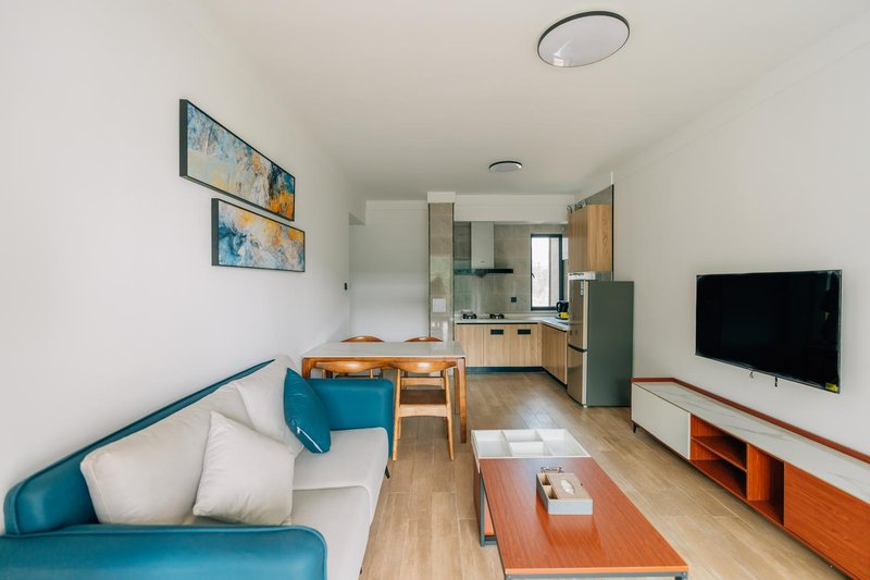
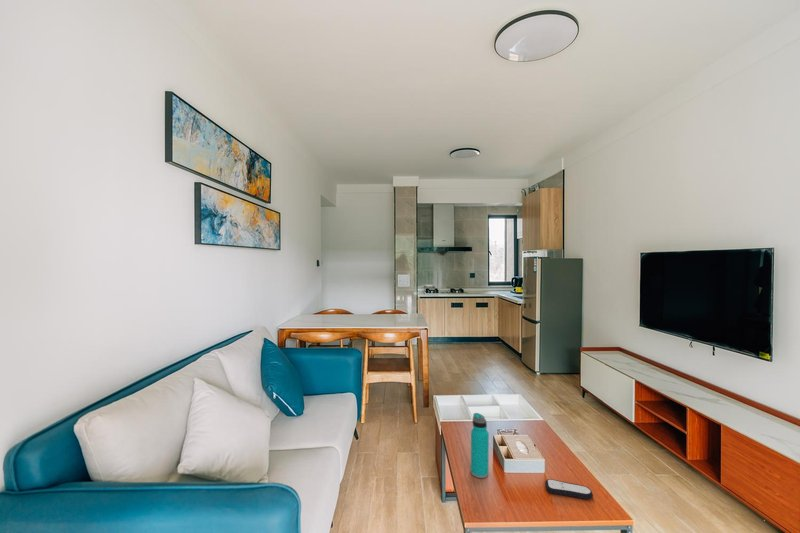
+ remote control [544,478,594,500]
+ water bottle [470,412,490,479]
